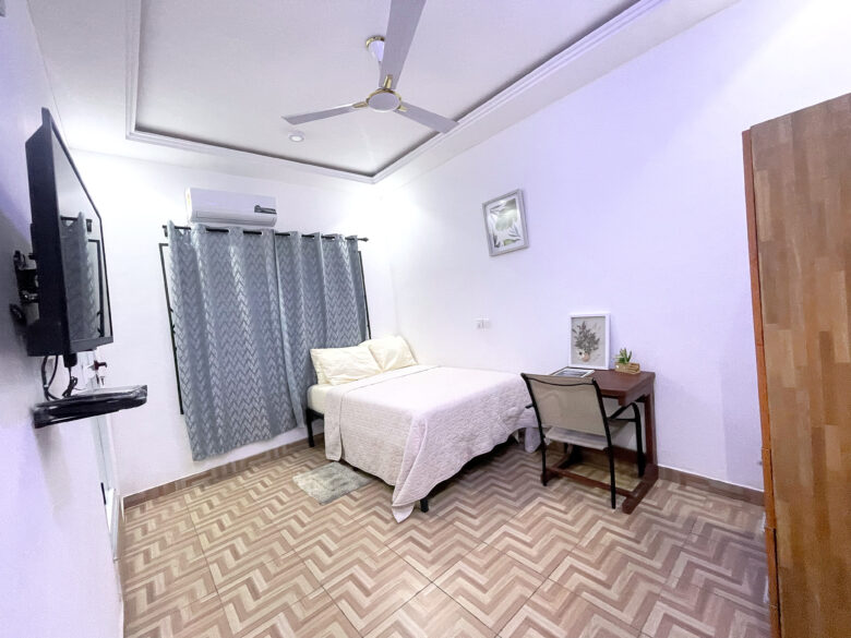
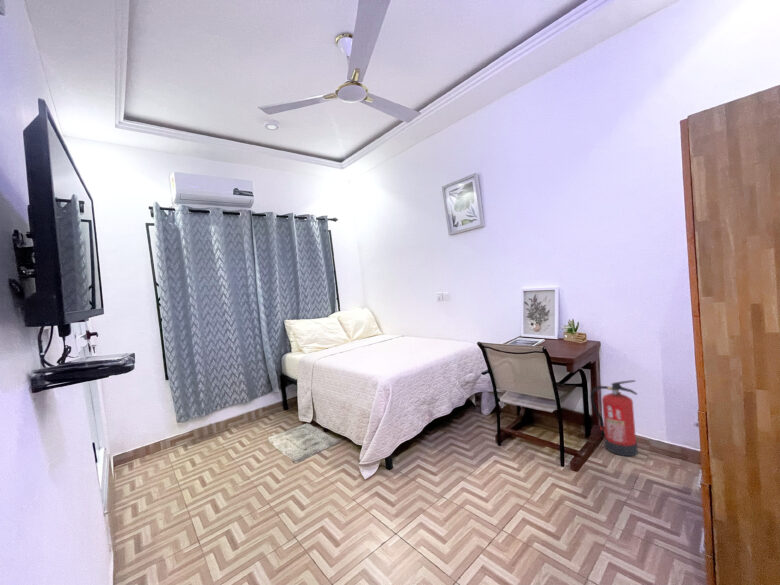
+ fire extinguisher [589,379,639,457]
